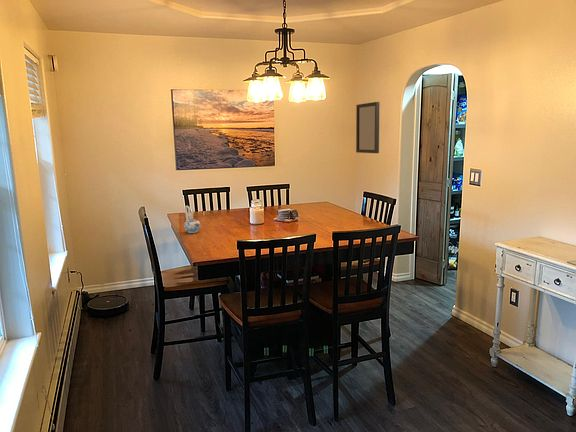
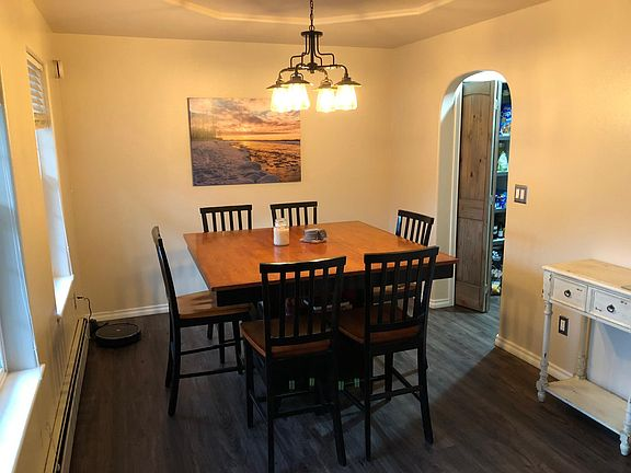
- ceramic pitcher [183,205,201,234]
- home mirror [355,101,381,154]
